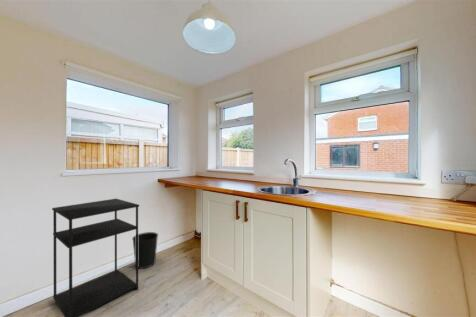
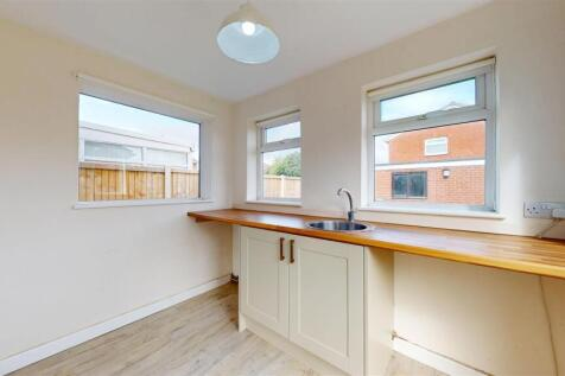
- wastebasket [131,231,159,270]
- shelving unit [51,198,140,317]
